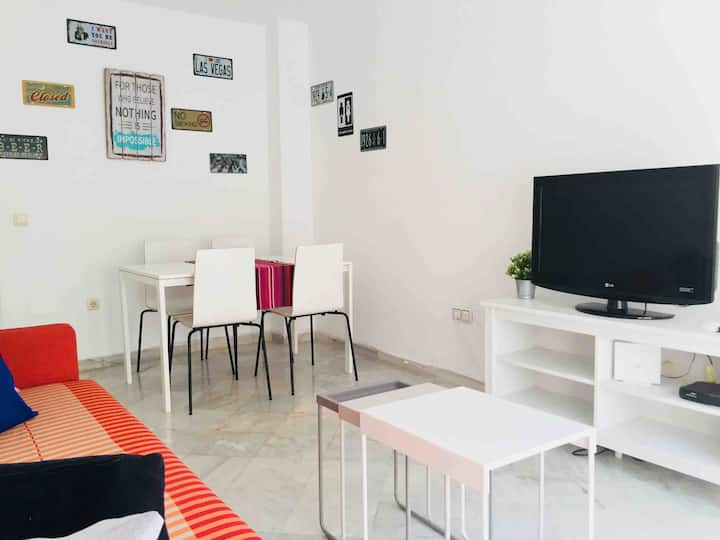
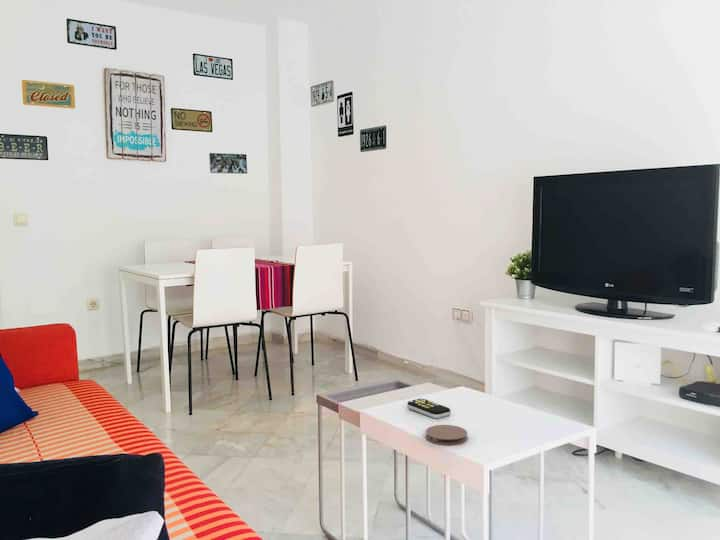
+ remote control [406,397,451,419]
+ coaster [425,424,468,446]
